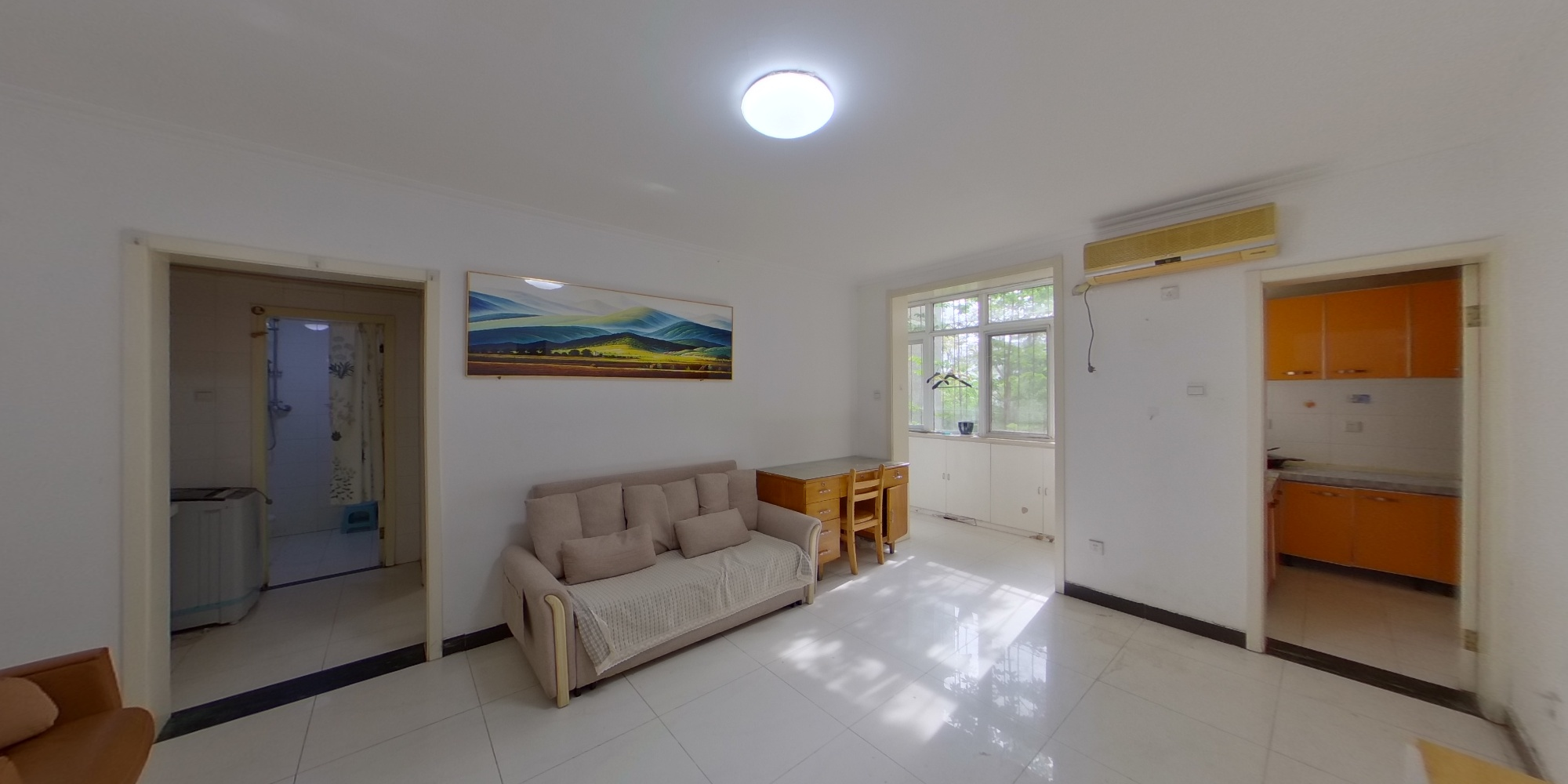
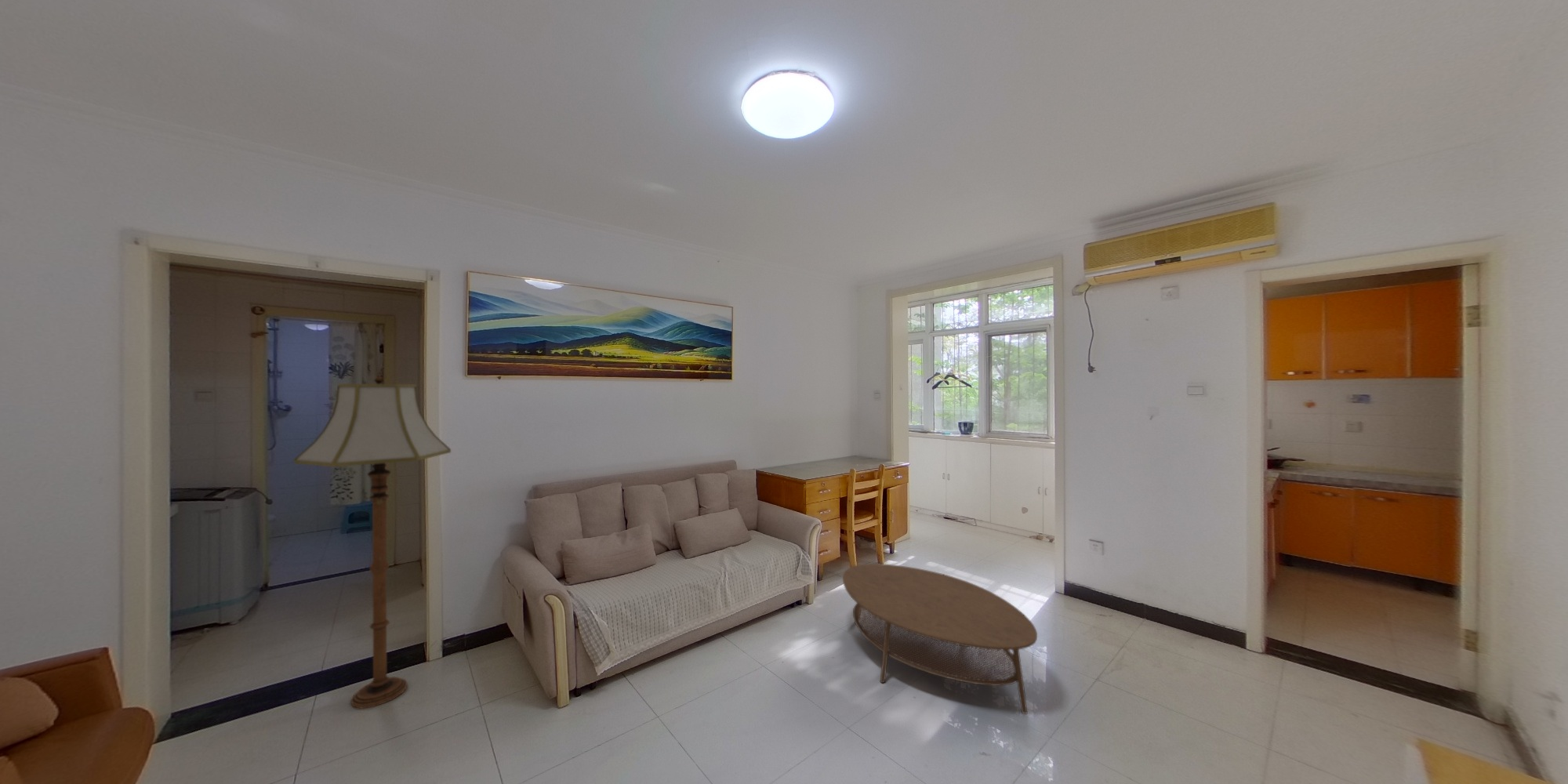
+ coffee table [842,563,1038,715]
+ floor lamp [293,373,452,709]
